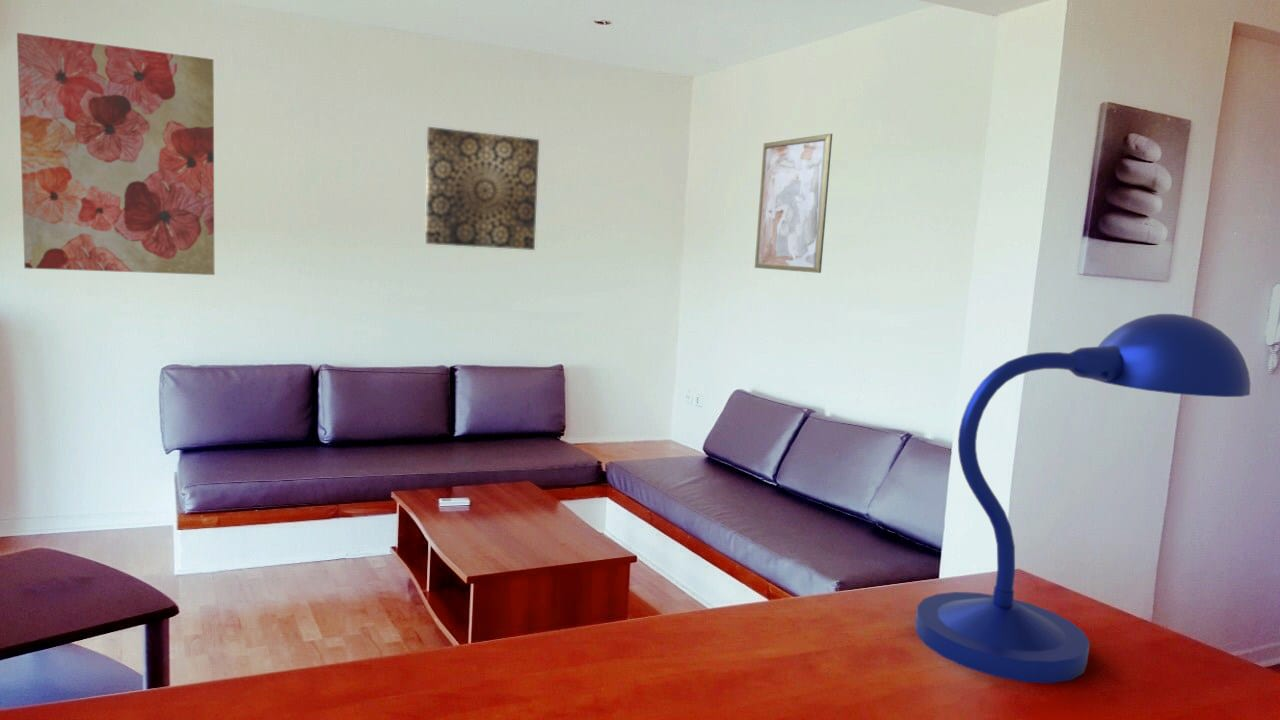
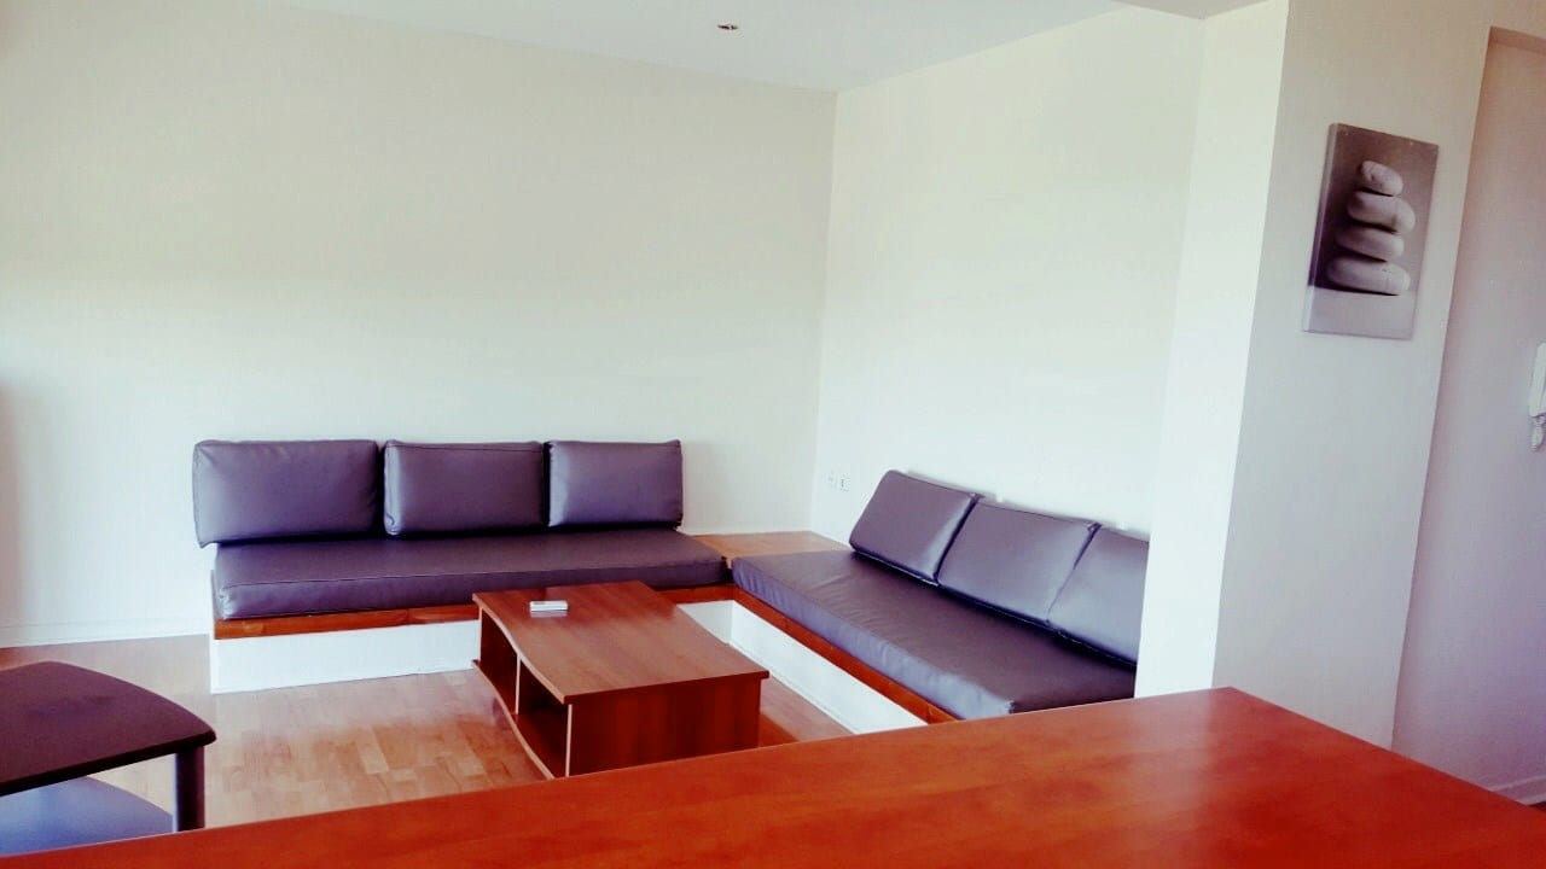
- desk lamp [914,313,1251,685]
- wall art [754,133,833,274]
- wall art [424,126,540,251]
- wall art [16,32,216,276]
